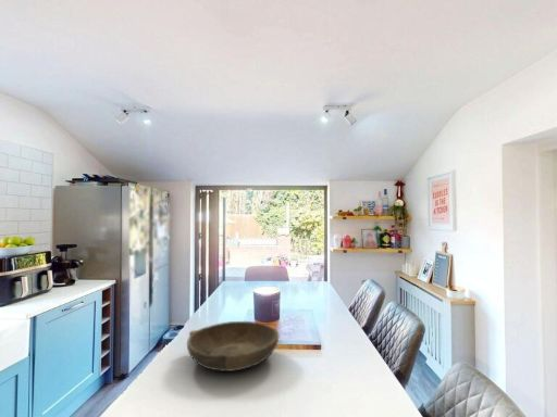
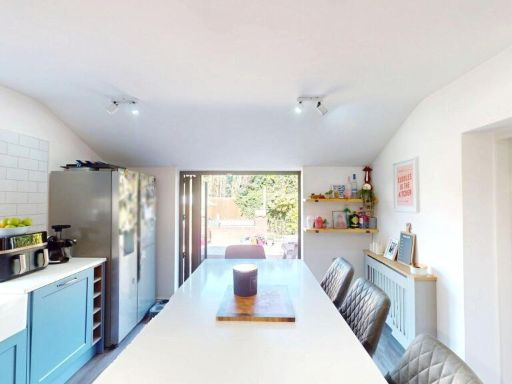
- bowl [186,320,280,372]
